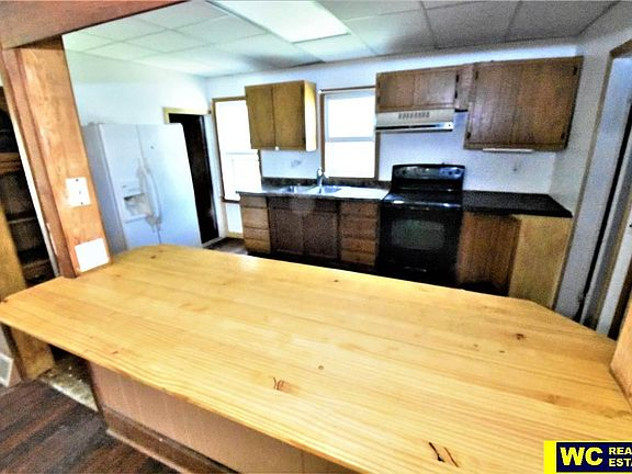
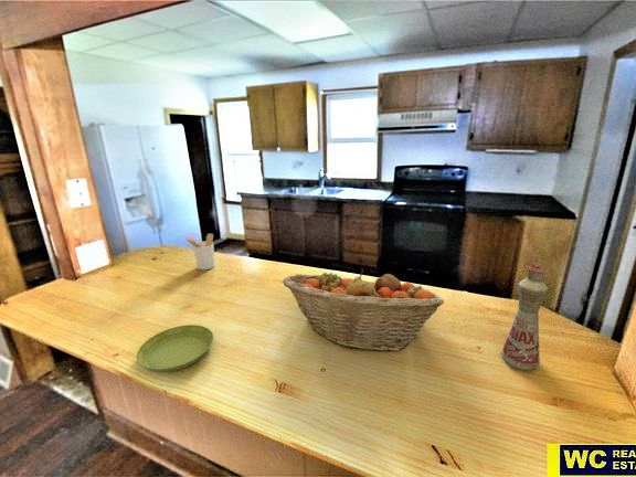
+ fruit basket [282,268,445,352]
+ saucer [136,324,214,373]
+ bottle [500,264,549,371]
+ utensil holder [183,233,215,271]
